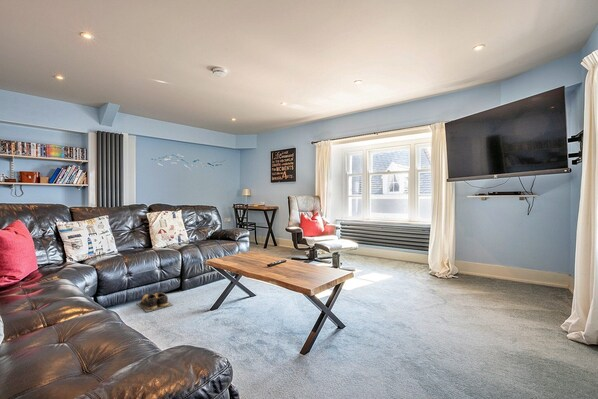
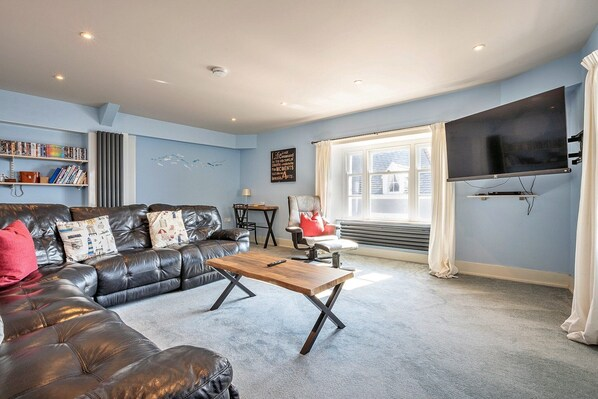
- shoes [136,291,174,313]
